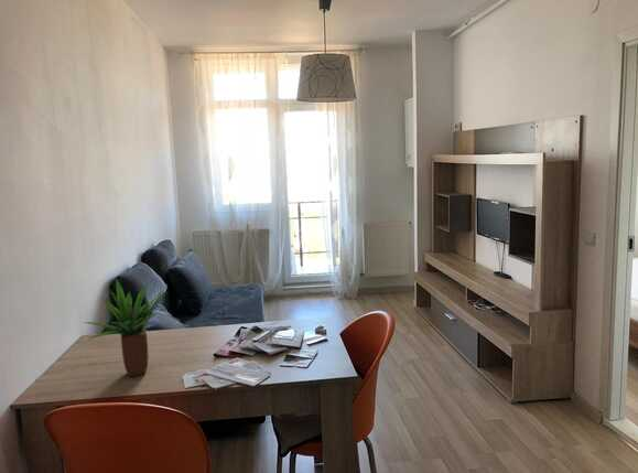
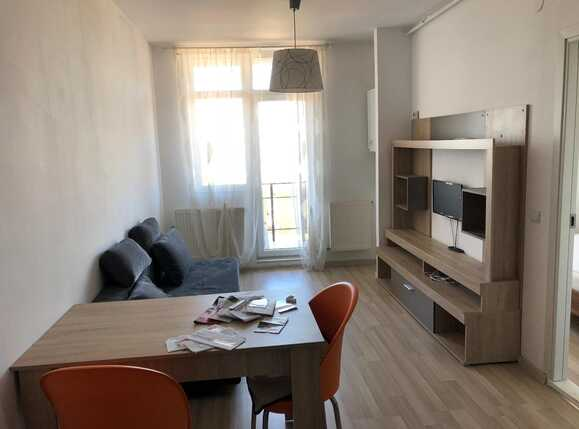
- potted plant [82,277,167,378]
